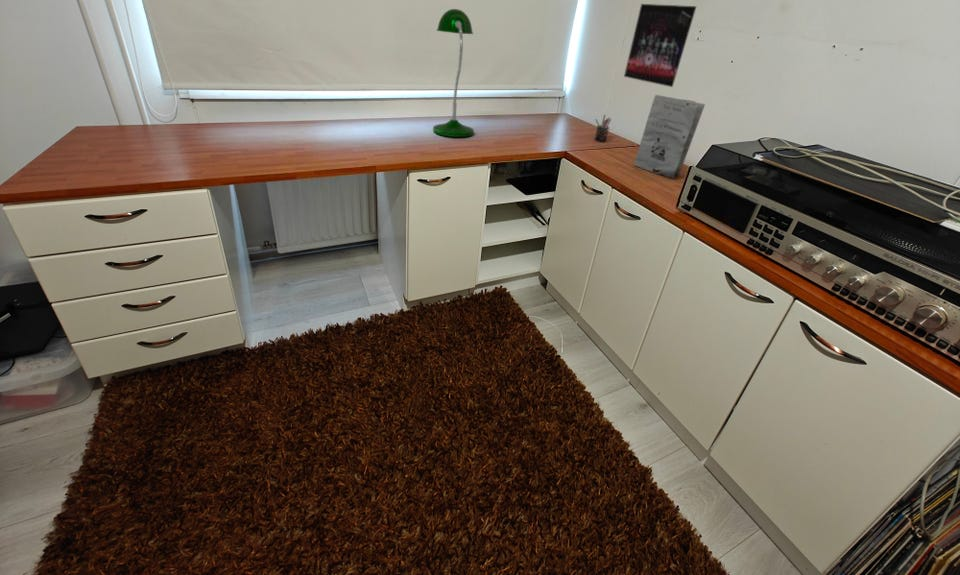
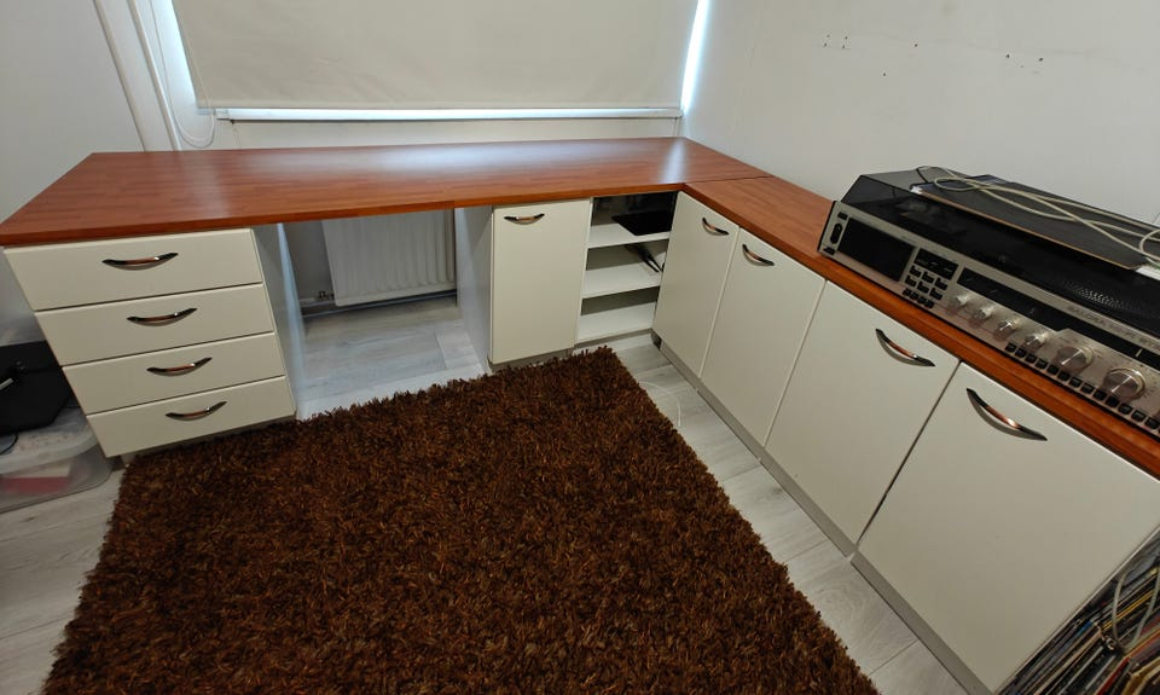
- album cover [623,3,698,88]
- book [633,94,706,179]
- pen holder [594,114,612,143]
- desk lamp [432,8,475,138]
